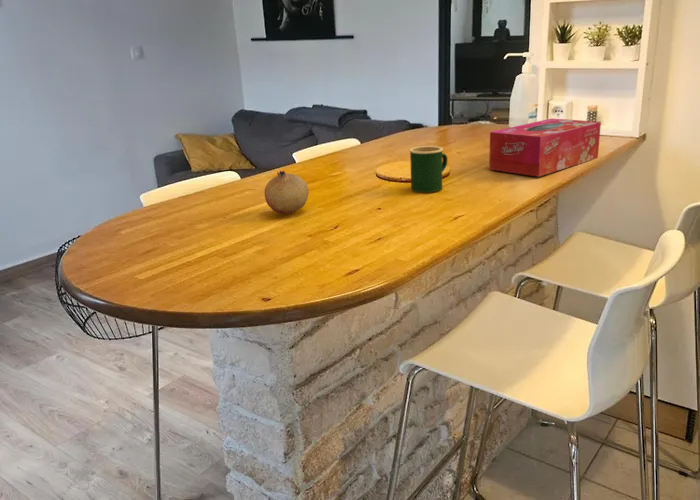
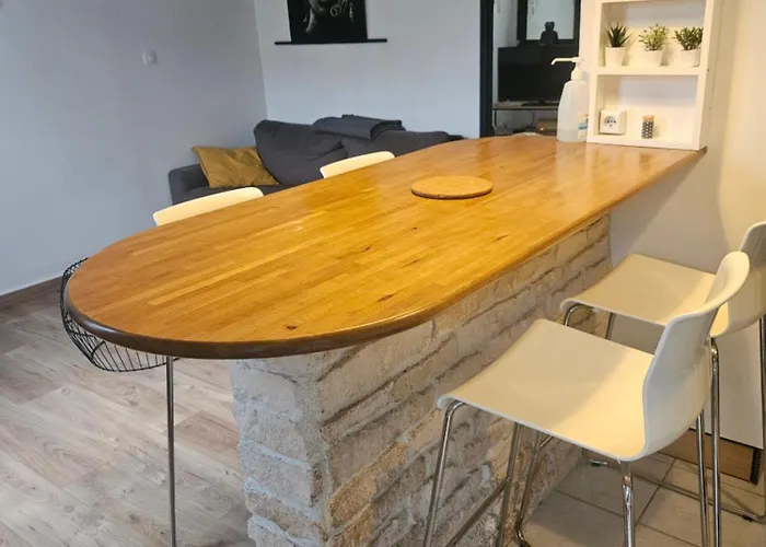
- tissue box [488,117,602,178]
- mug [408,145,448,193]
- fruit [264,169,310,215]
